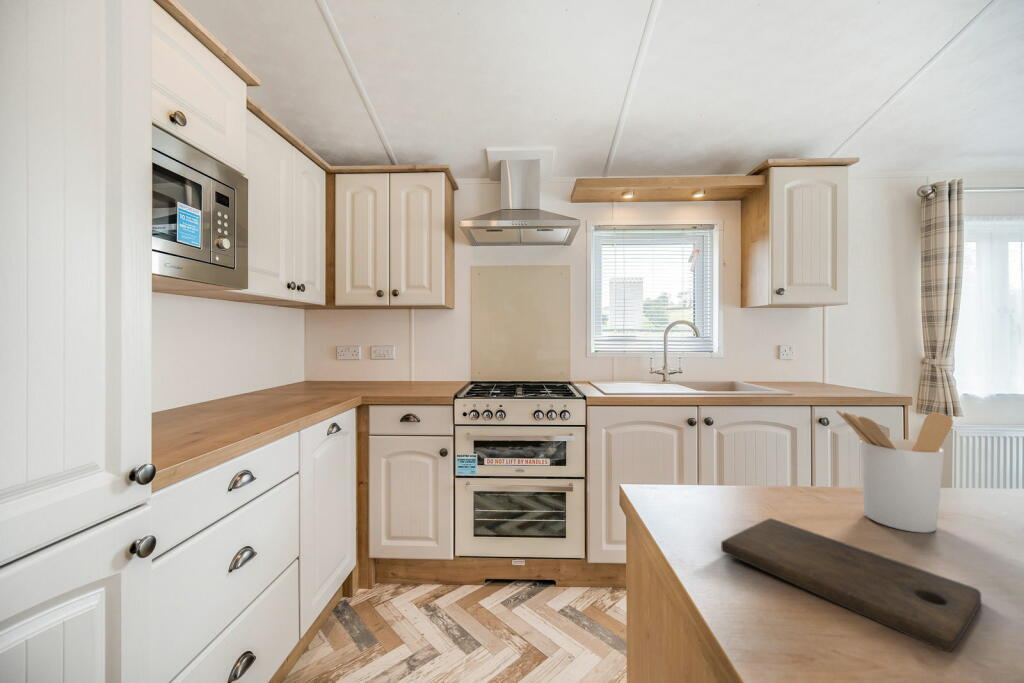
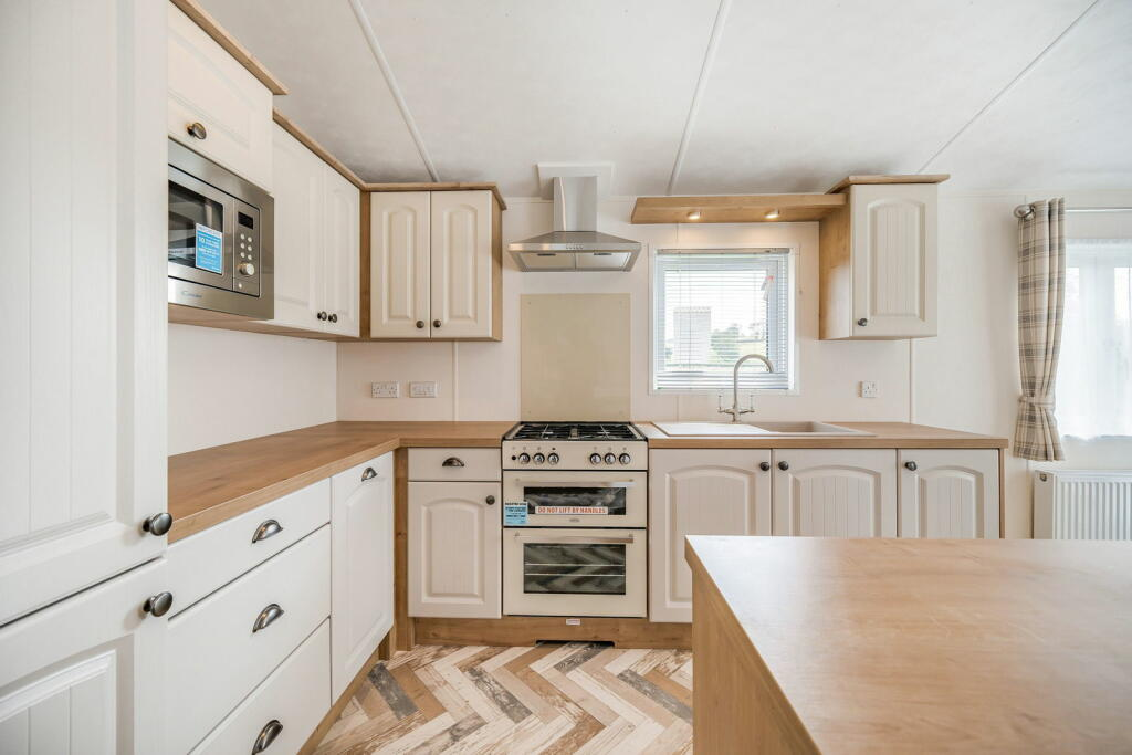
- cutting board [720,517,982,653]
- utensil holder [835,409,954,534]
